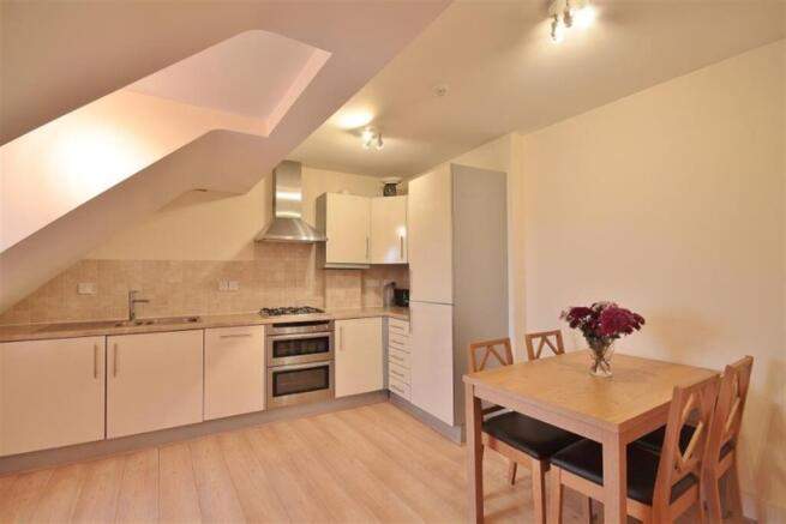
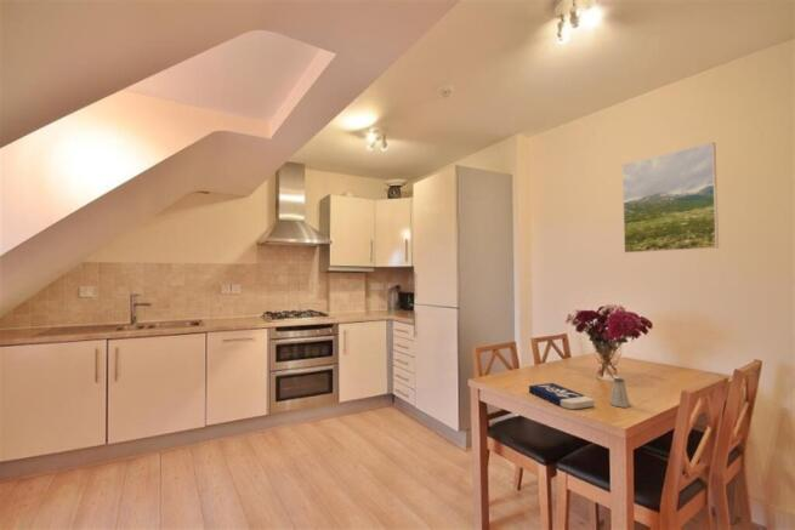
+ book [528,382,596,410]
+ saltshaker [608,377,631,409]
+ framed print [621,141,720,255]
